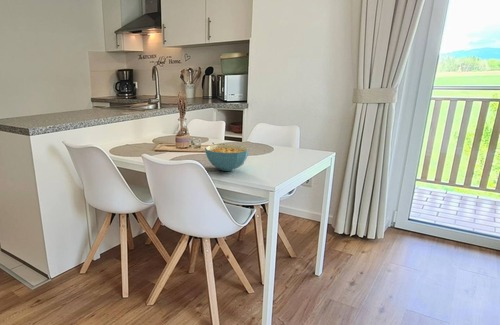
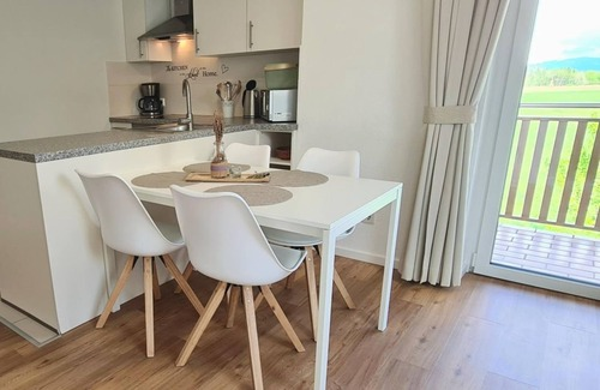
- cereal bowl [204,143,250,172]
